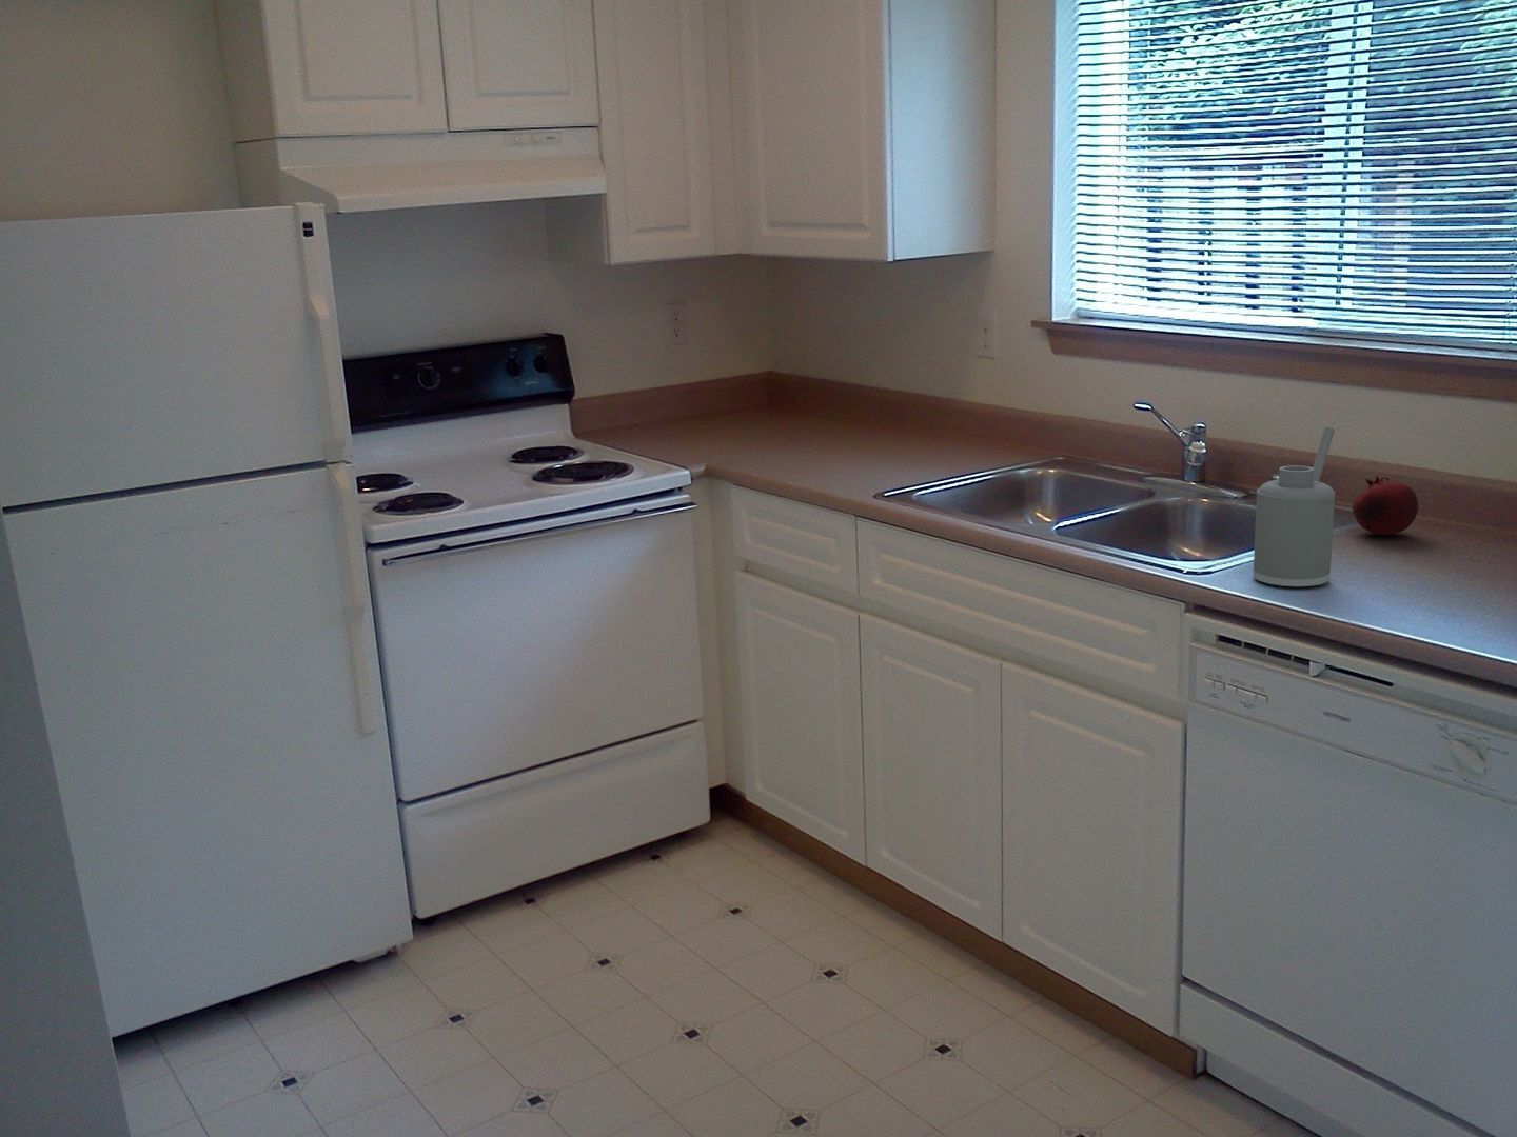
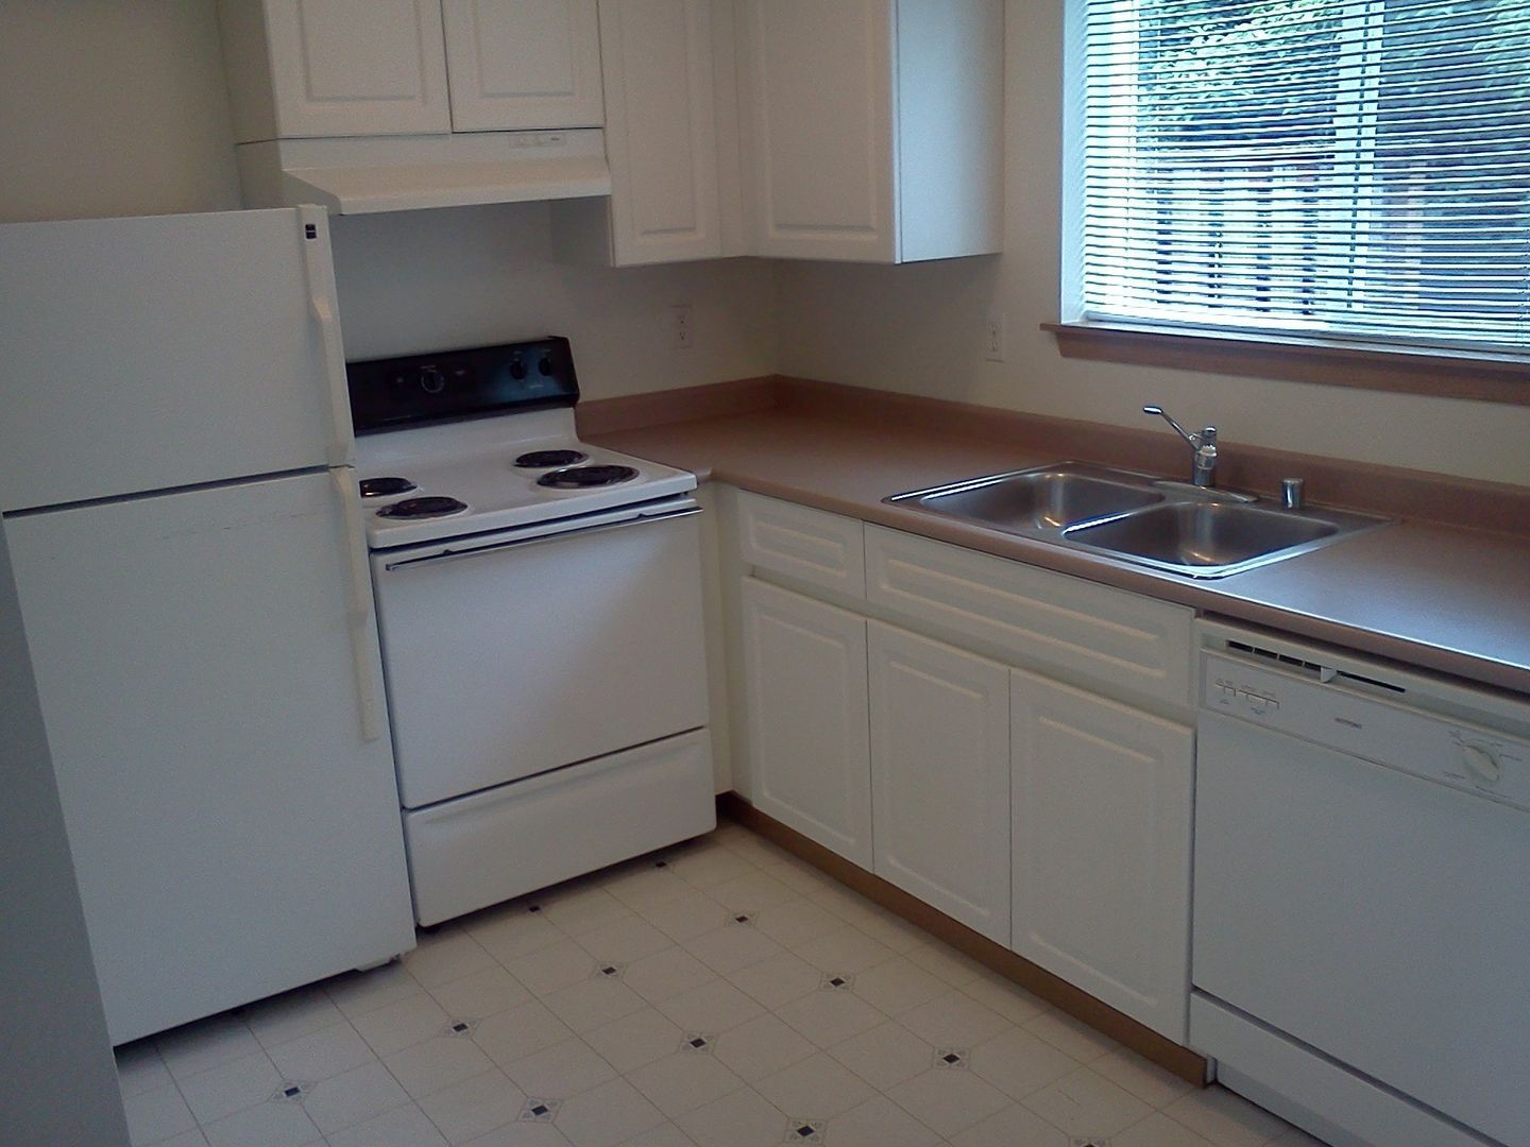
- soap dispenser [1253,426,1335,590]
- fruit [1352,475,1419,536]
